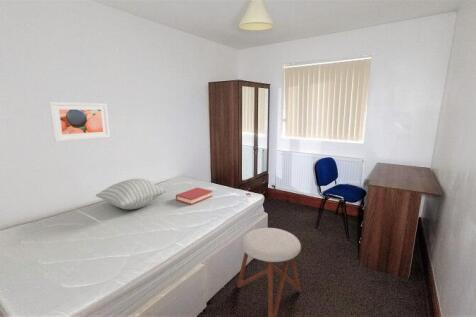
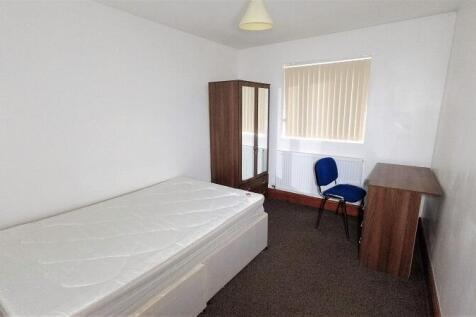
- pillow [95,178,169,210]
- stool [236,227,302,317]
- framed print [48,101,111,143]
- hardback book [175,187,213,206]
